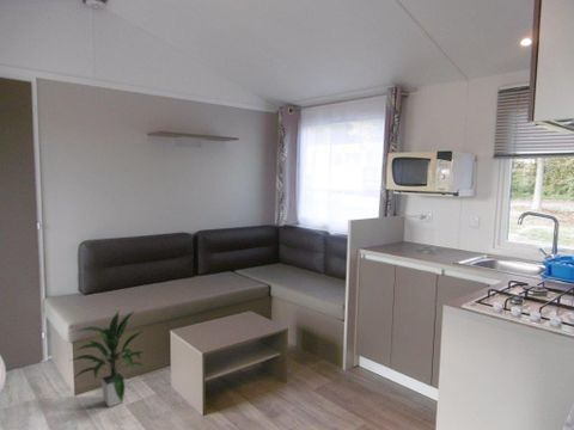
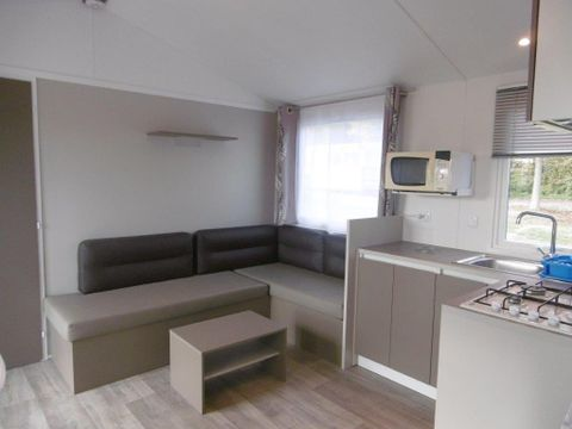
- indoor plant [69,308,149,408]
